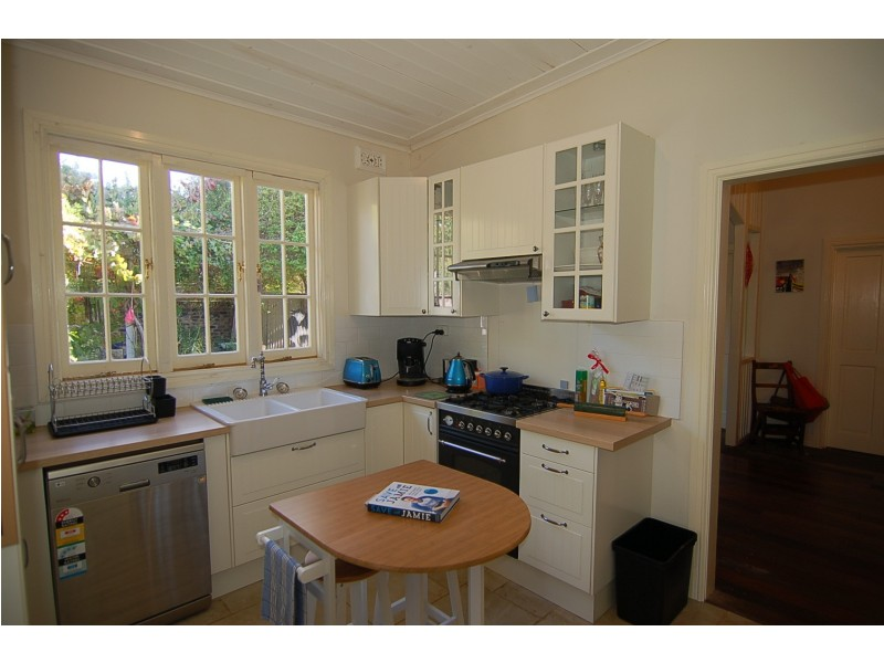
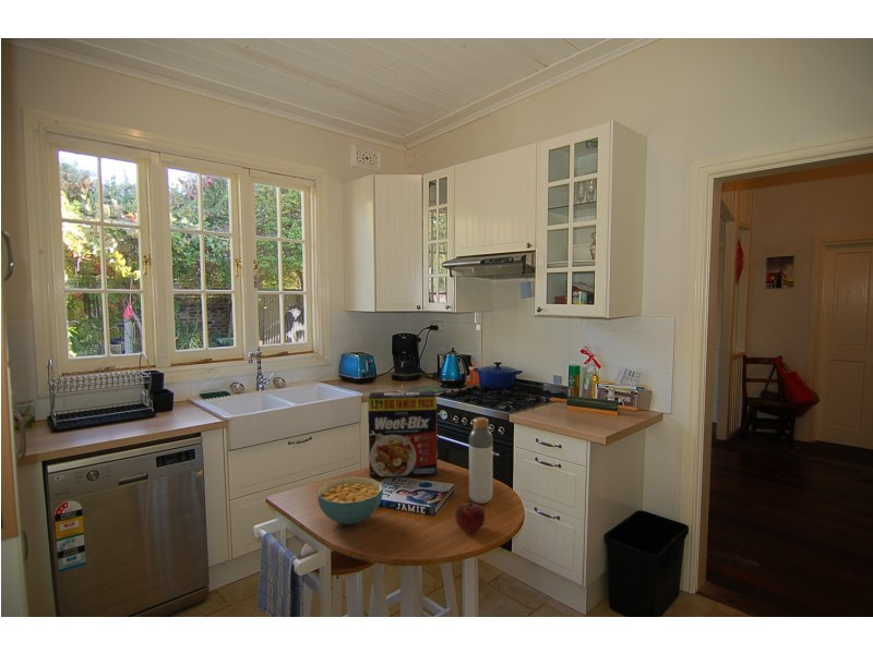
+ fruit [454,500,486,533]
+ cereal bowl [316,475,384,525]
+ bottle [468,416,493,505]
+ cereal box [367,390,439,479]
